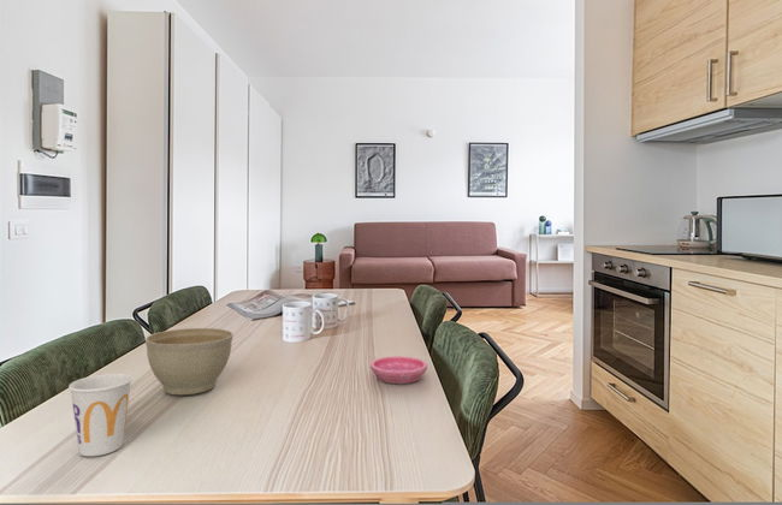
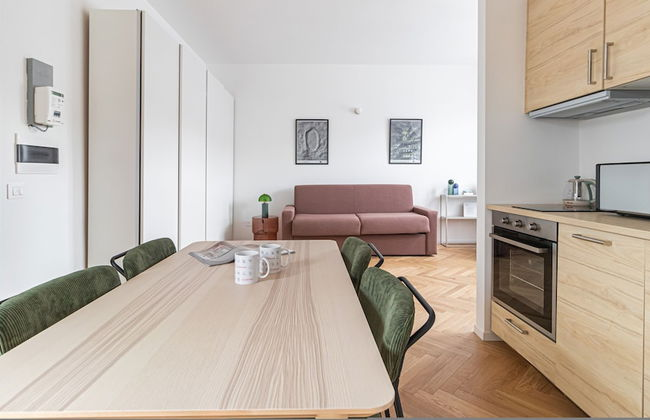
- planter bowl [144,327,235,396]
- saucer [369,355,428,385]
- cup [67,373,134,457]
